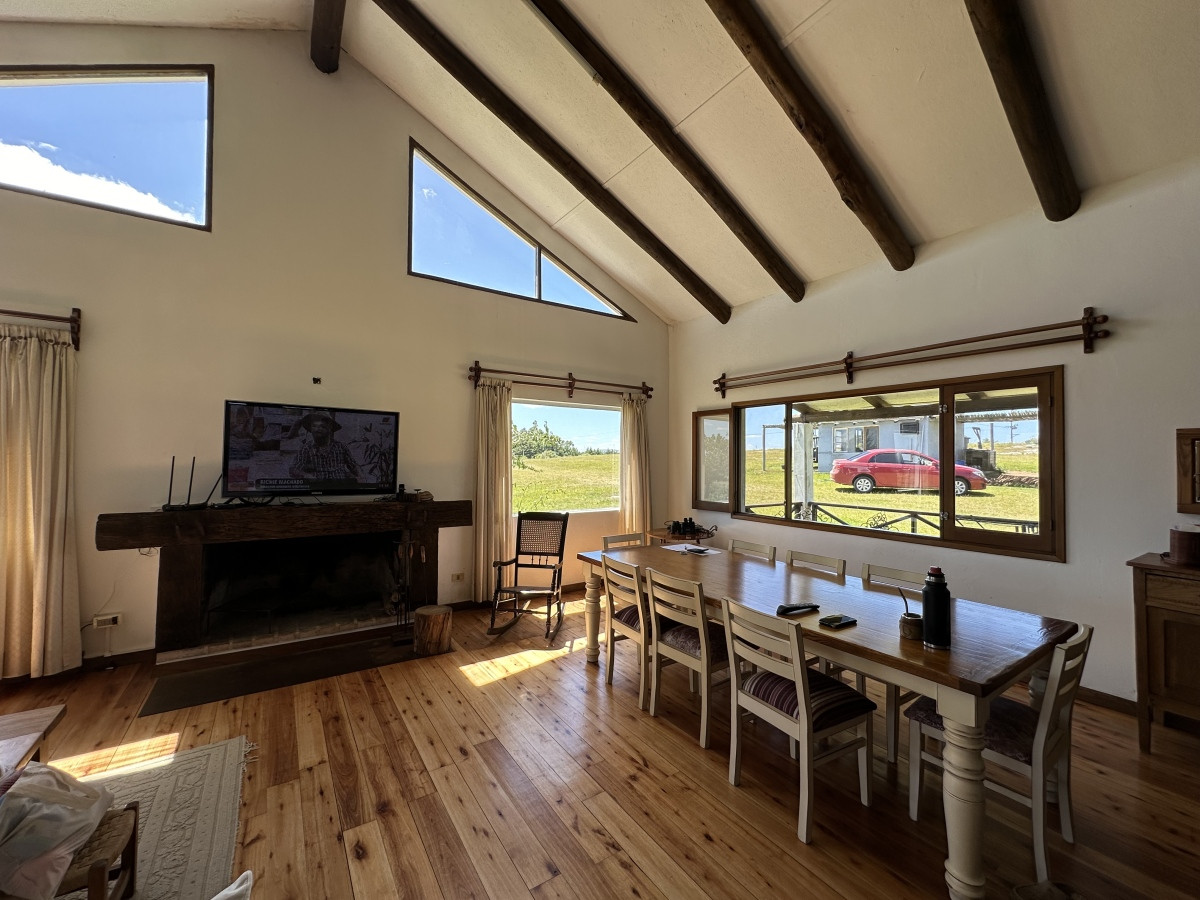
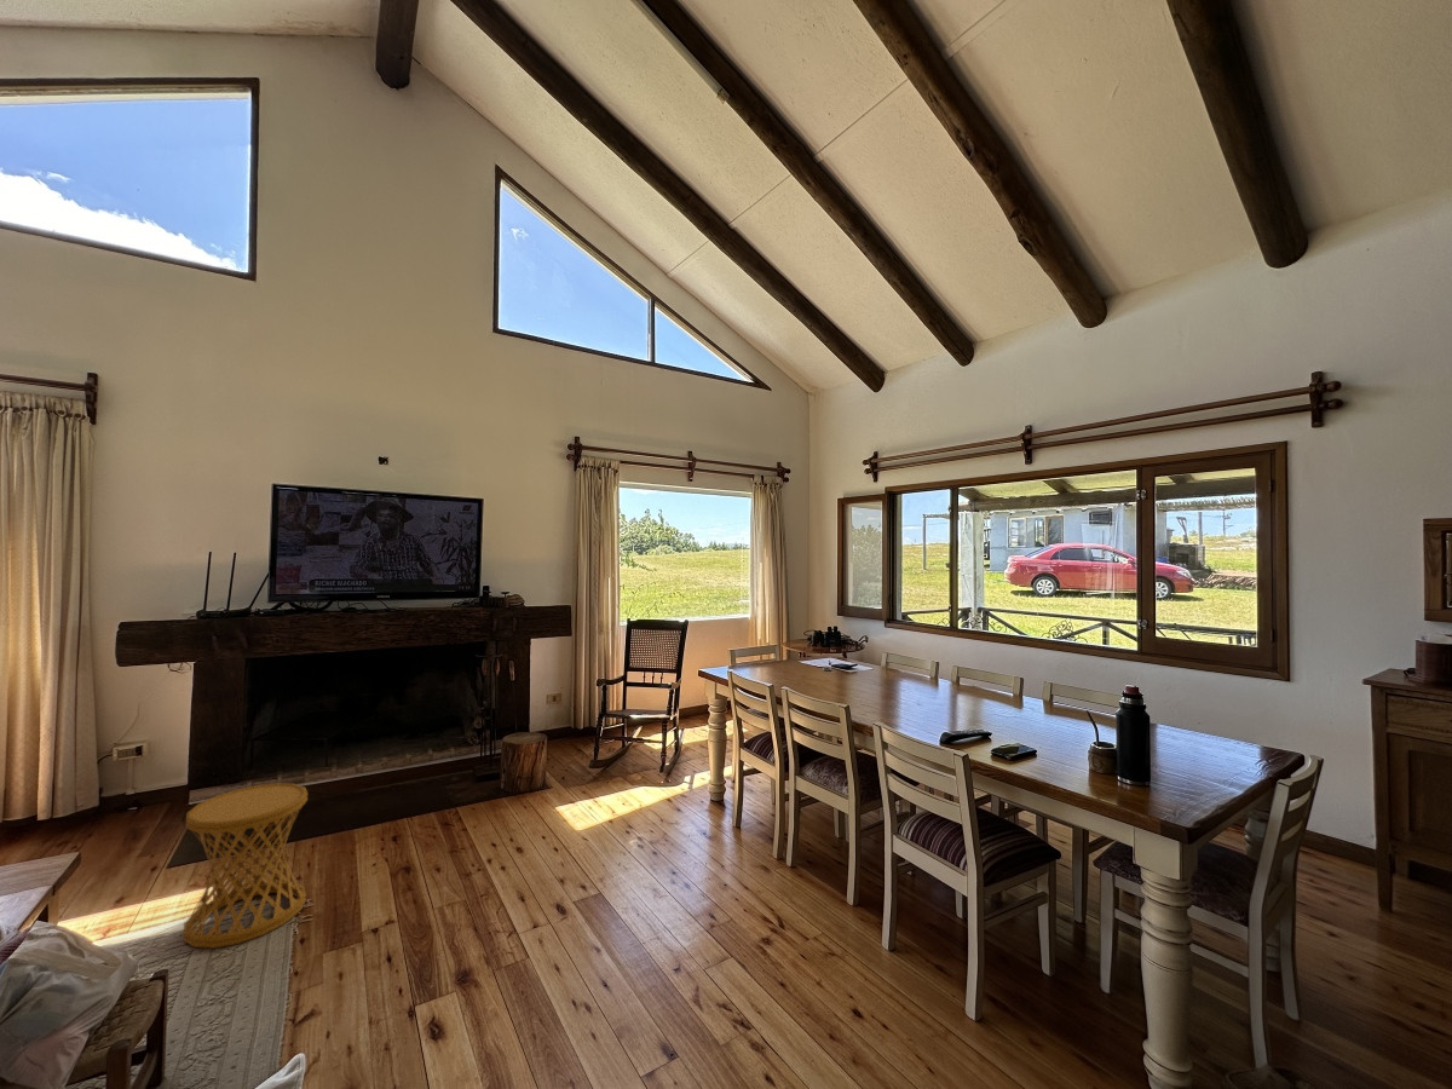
+ side table [183,782,309,950]
